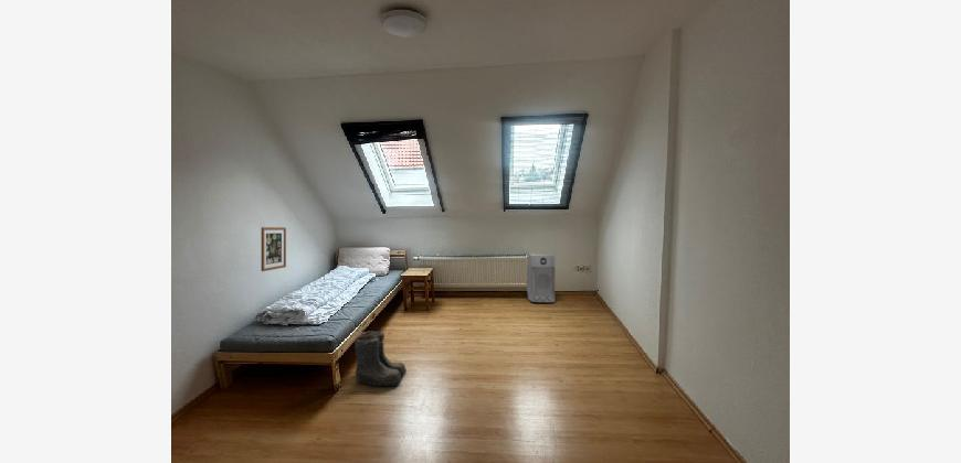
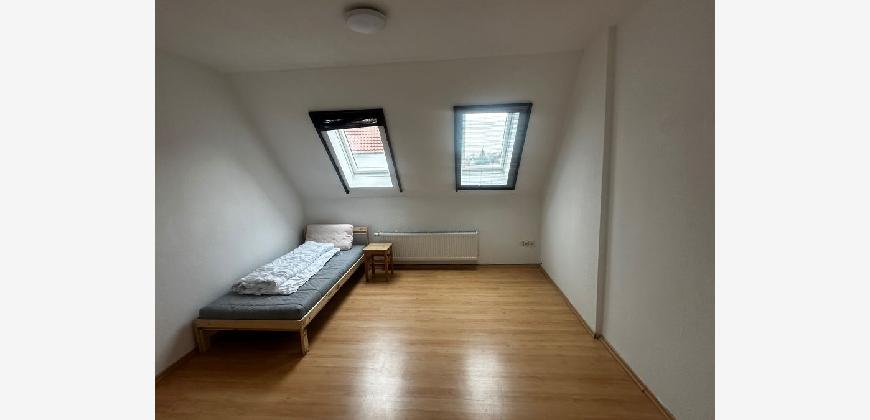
- air purifier [526,252,556,303]
- wall art [261,226,287,272]
- boots [353,331,408,387]
